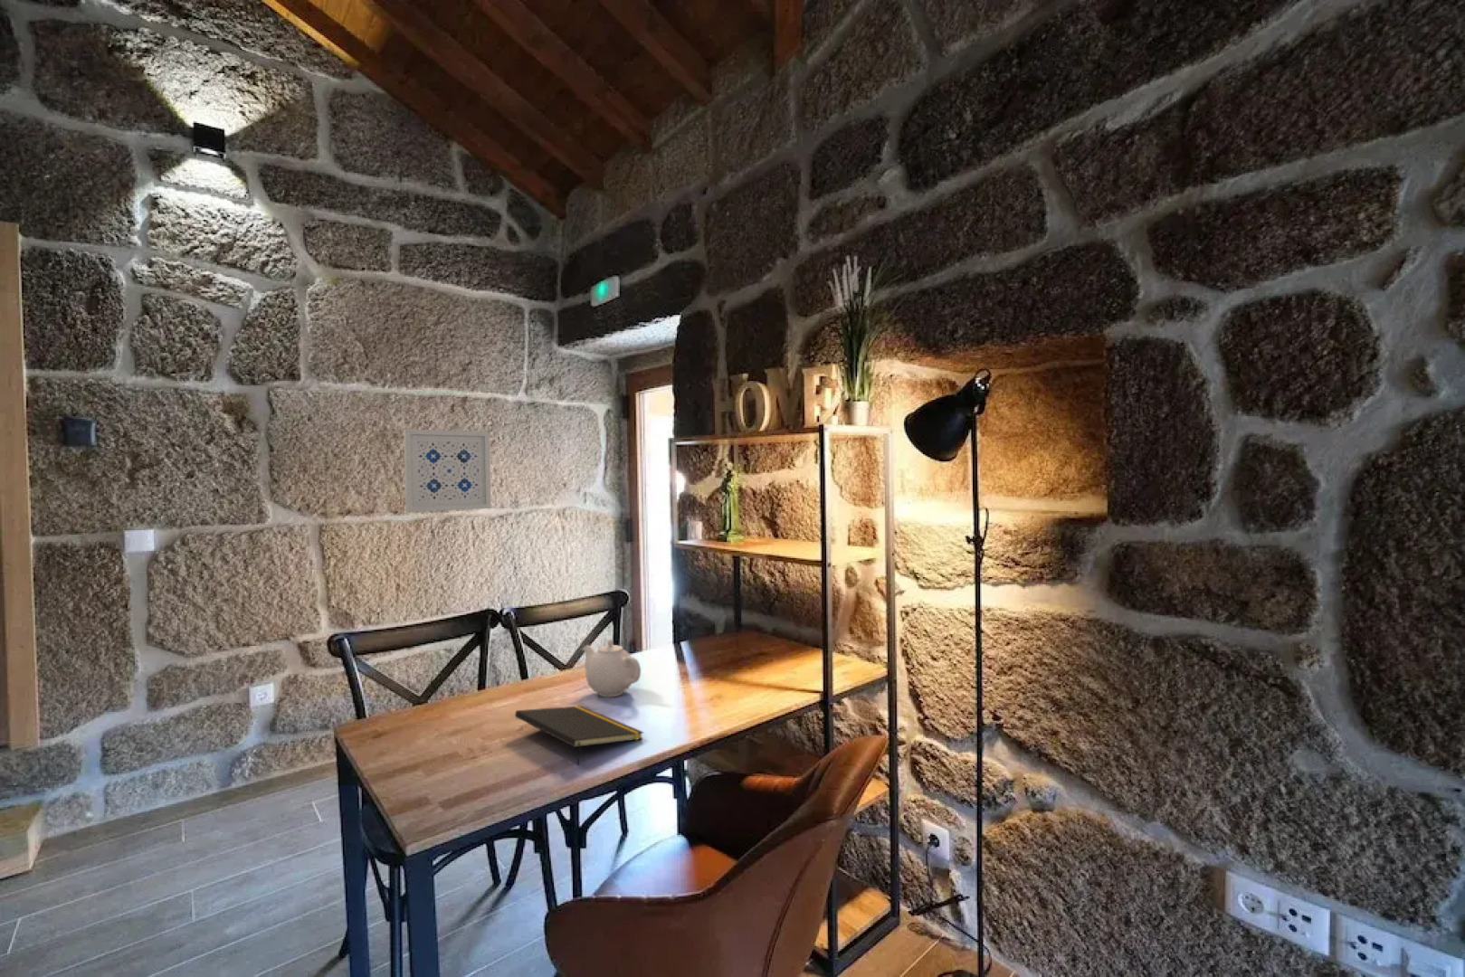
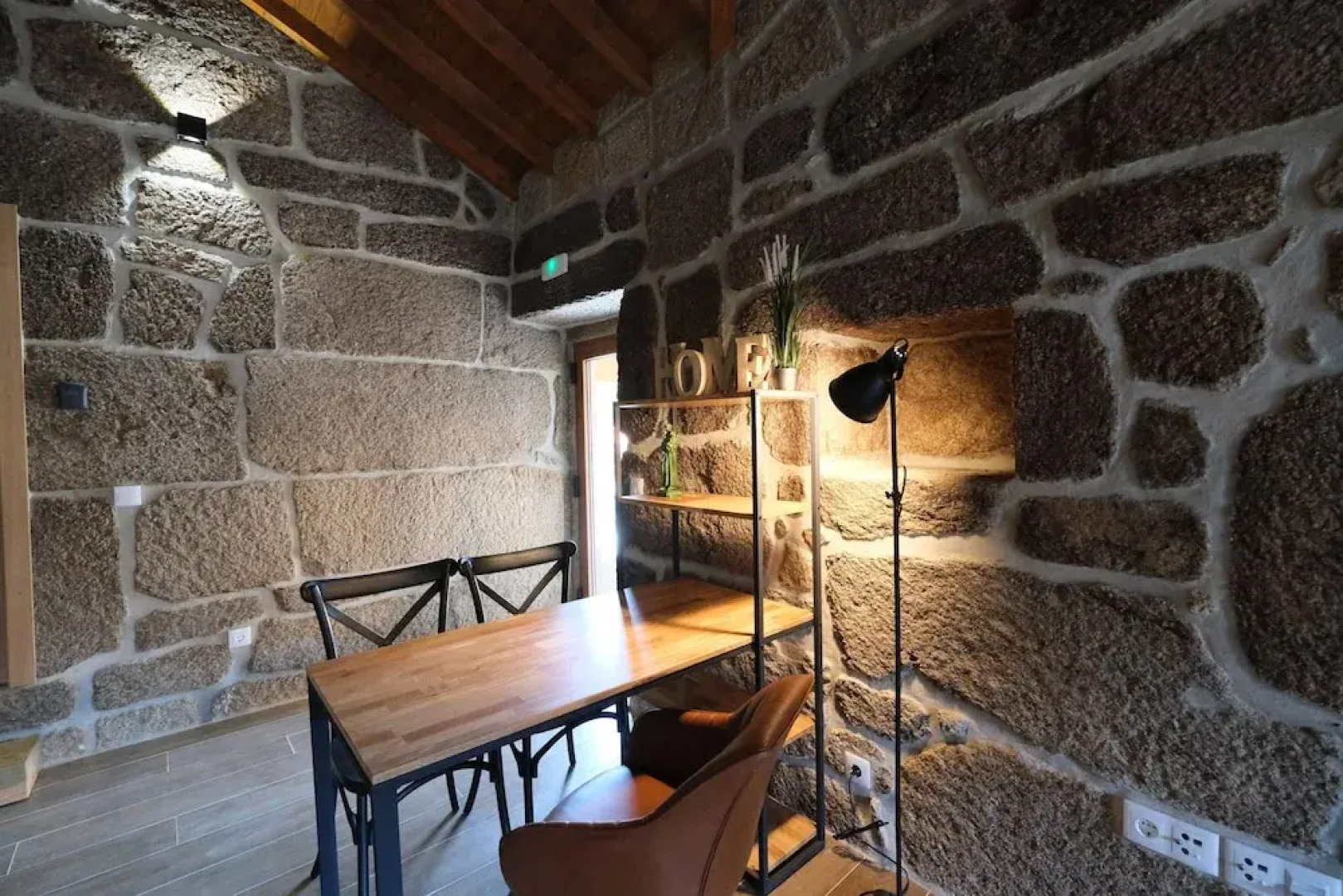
- notepad [514,704,645,767]
- wall art [403,427,492,512]
- teapot [581,639,641,698]
